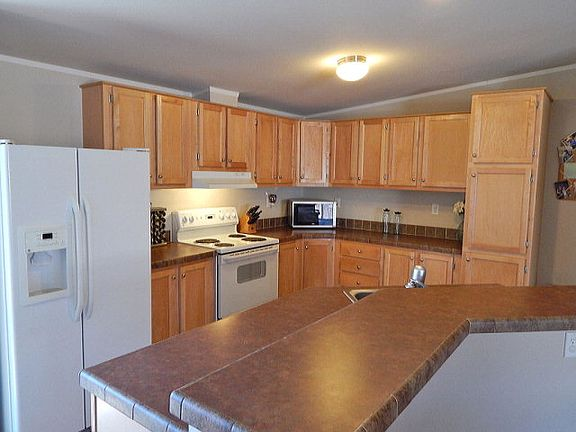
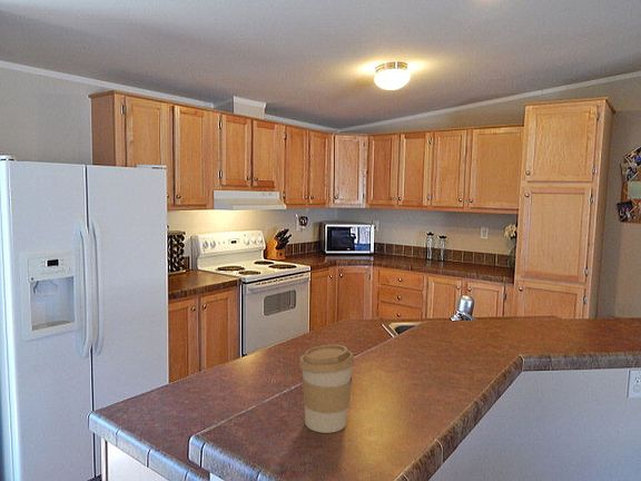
+ coffee cup [298,343,356,434]
